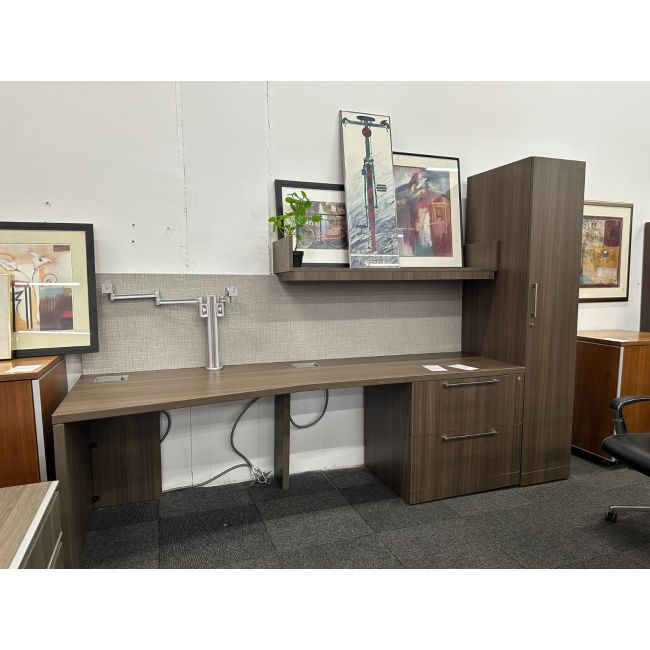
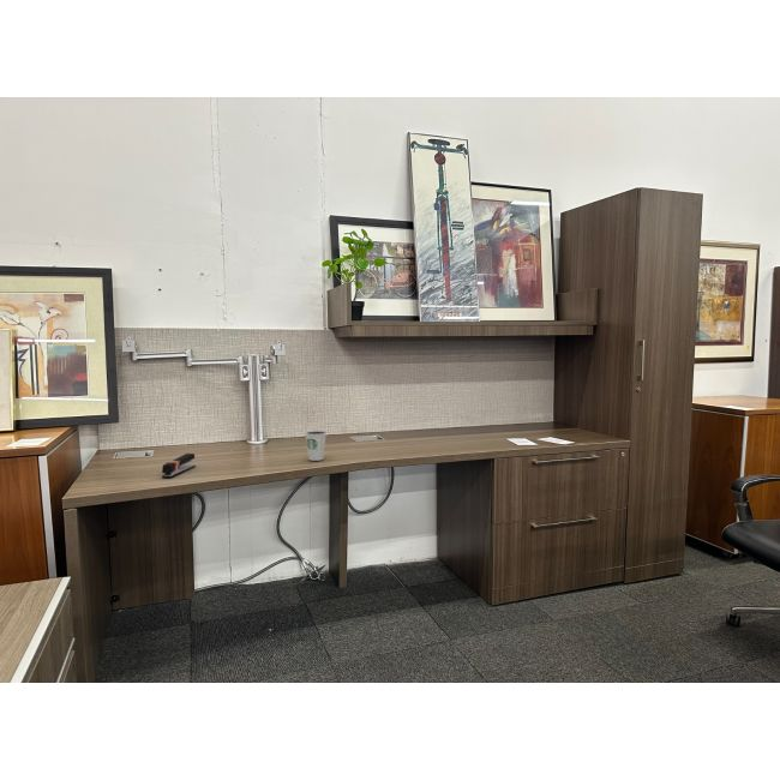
+ dixie cup [304,430,328,462]
+ stapler [161,452,197,479]
